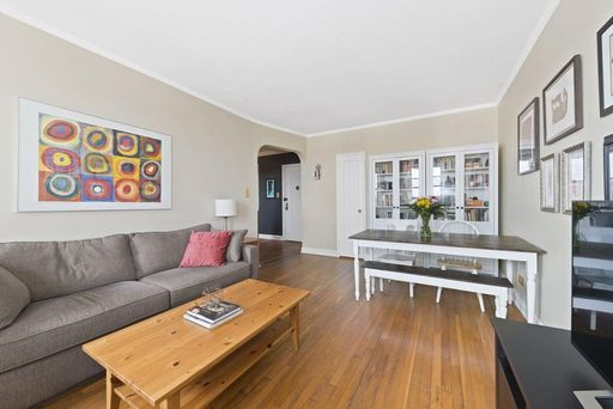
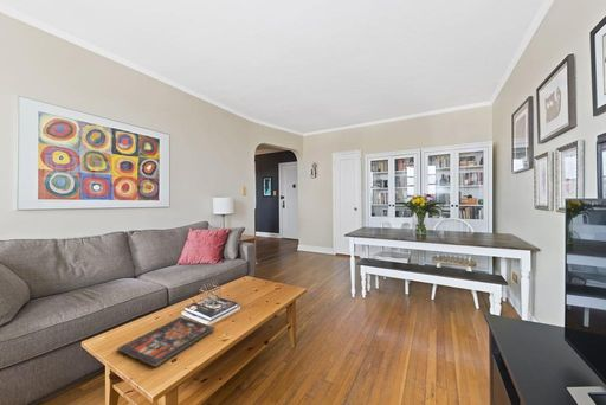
+ board game [116,316,215,368]
